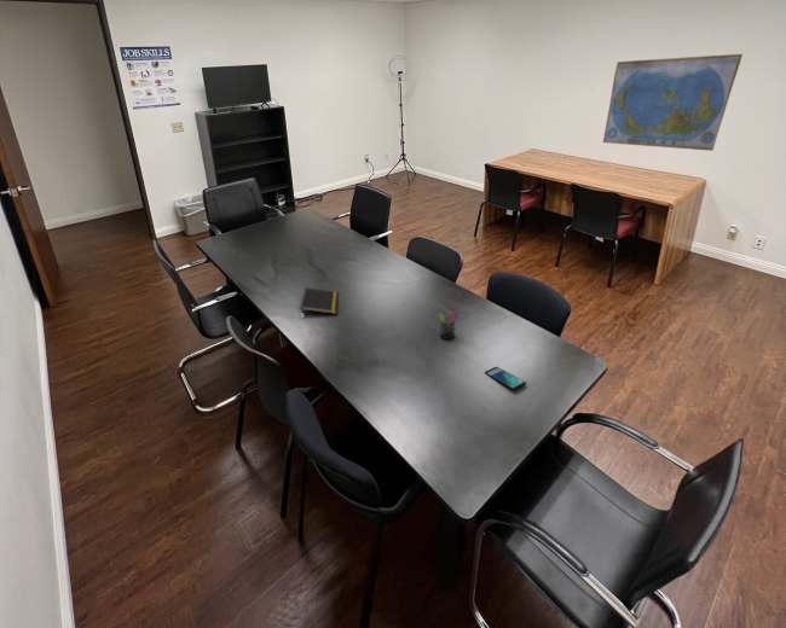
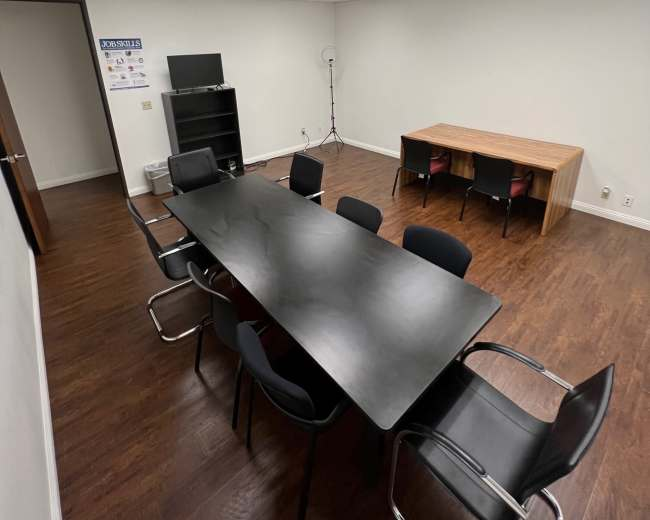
- pen holder [439,306,461,341]
- notepad [299,286,340,315]
- world map [602,53,744,152]
- smartphone [484,366,527,391]
